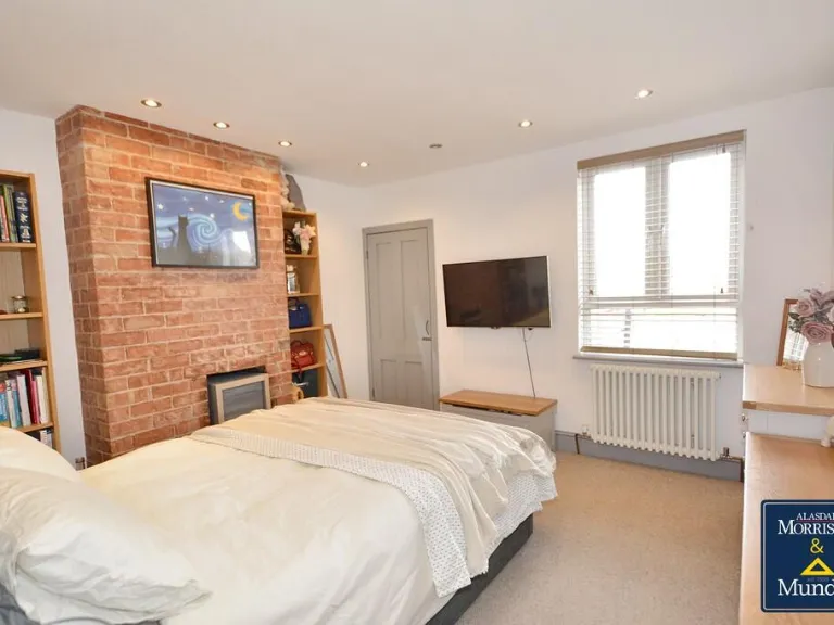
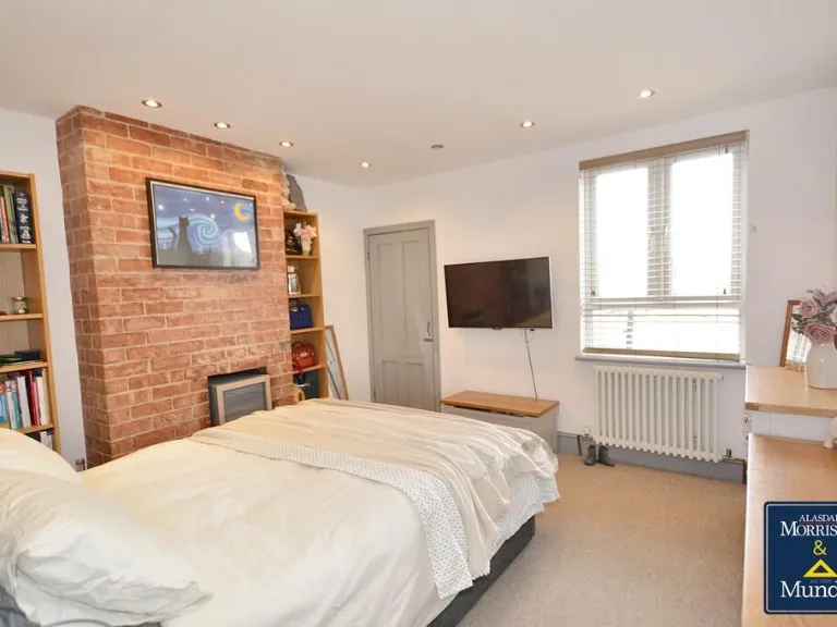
+ boots [582,443,616,468]
